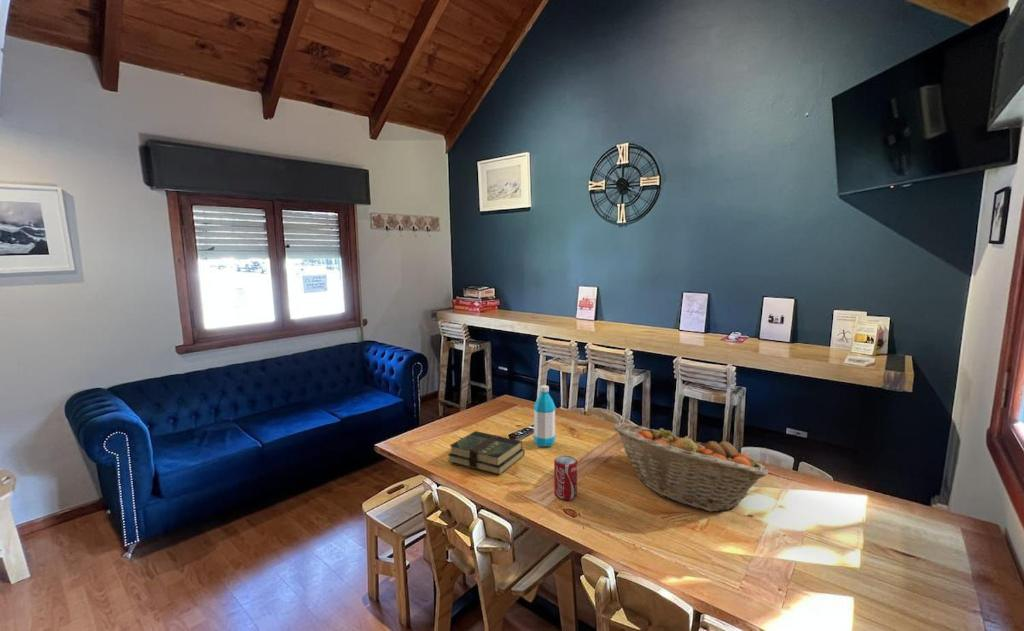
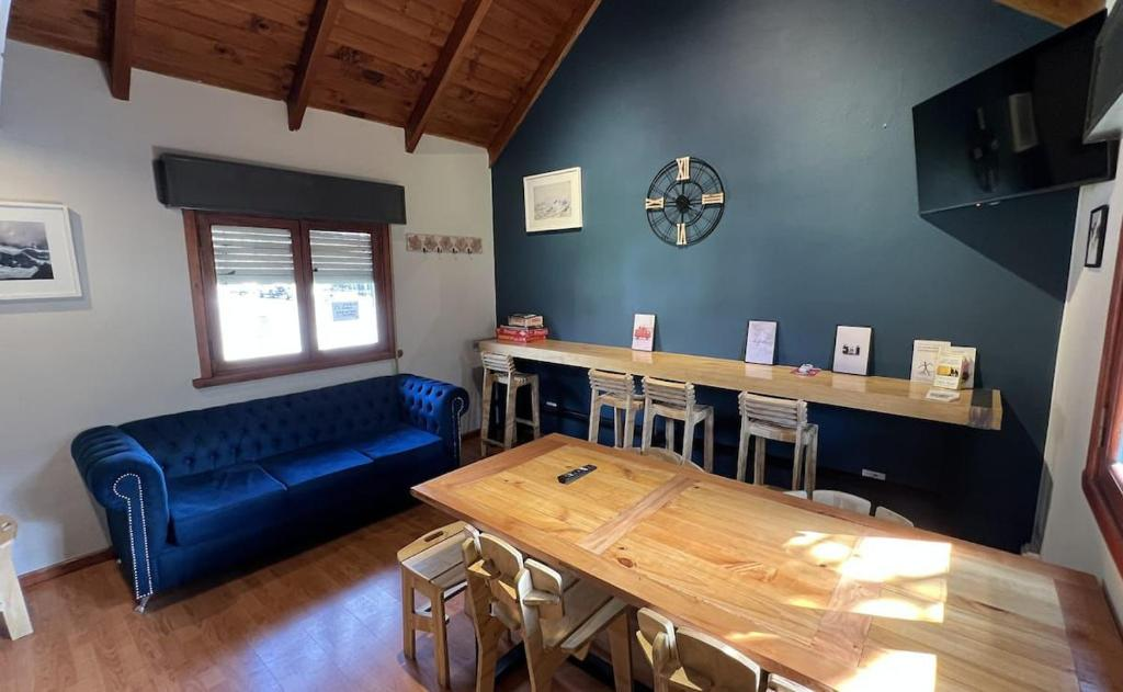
- book [447,430,525,476]
- fruit basket [612,421,769,513]
- beverage can [553,455,578,501]
- water bottle [533,384,557,447]
